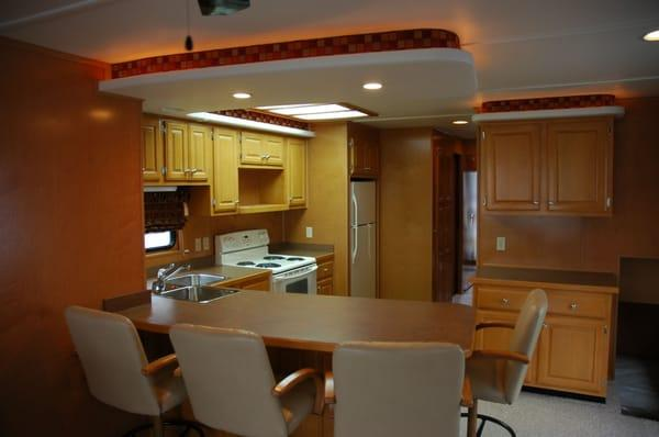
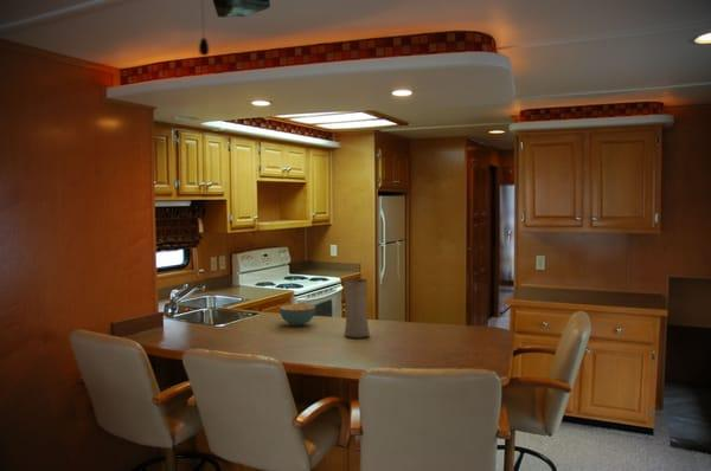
+ cereal bowl [278,303,316,327]
+ vase [342,278,371,340]
